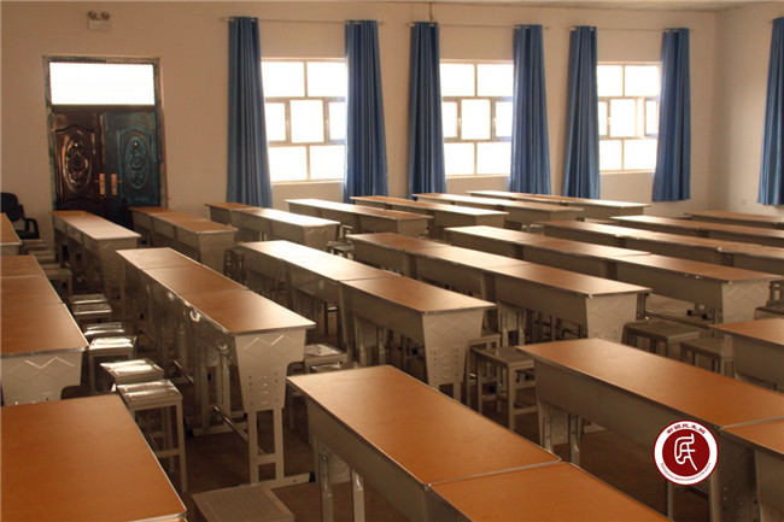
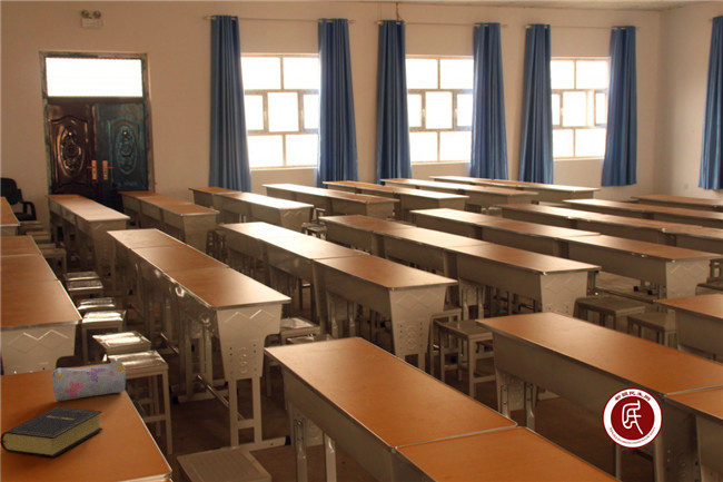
+ book [0,405,103,458]
+ pencil case [50,360,127,402]
